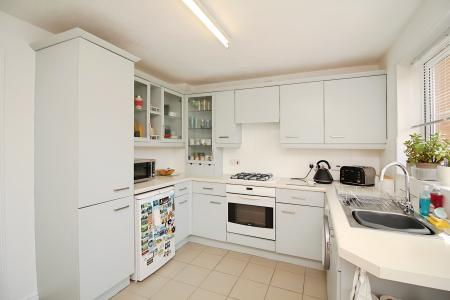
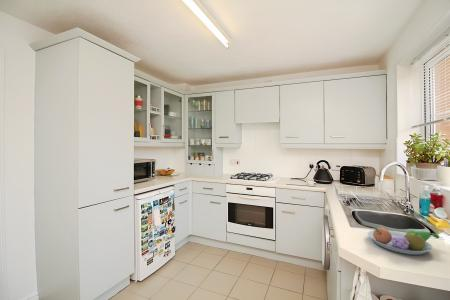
+ fruit bowl [367,227,440,256]
